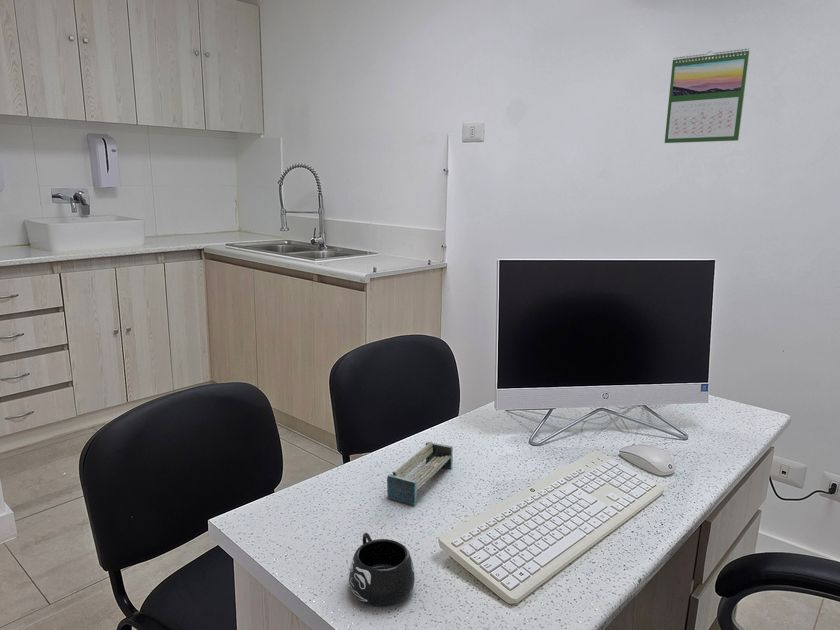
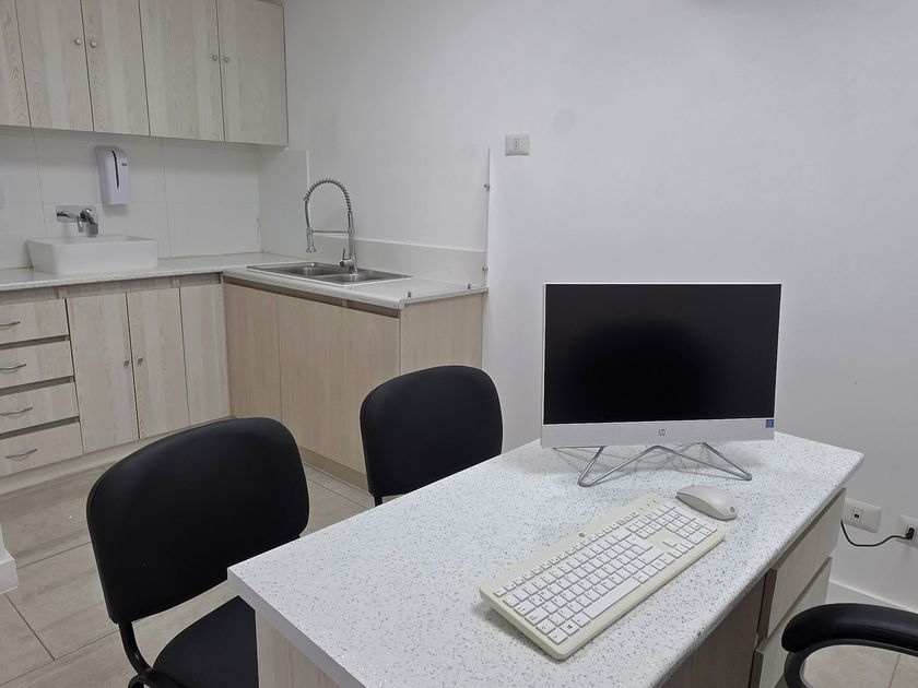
- mug [348,532,416,608]
- calendar [664,48,750,144]
- shelf [386,440,454,506]
